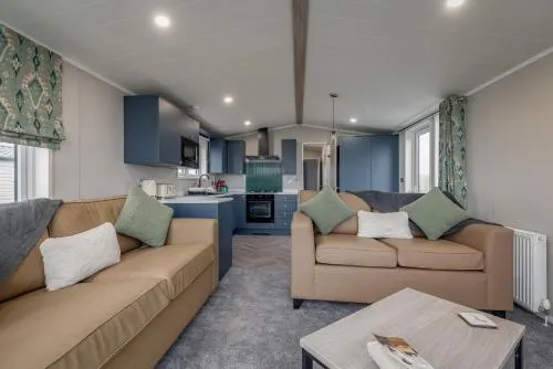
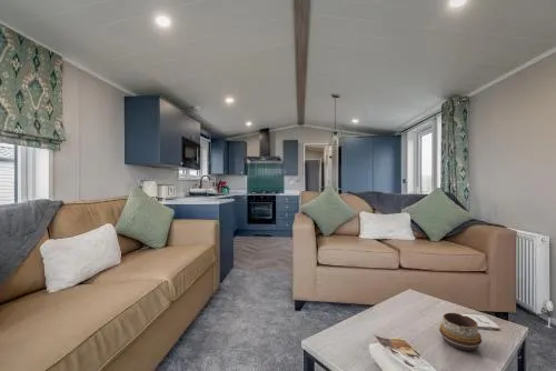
+ decorative bowl [438,312,483,351]
